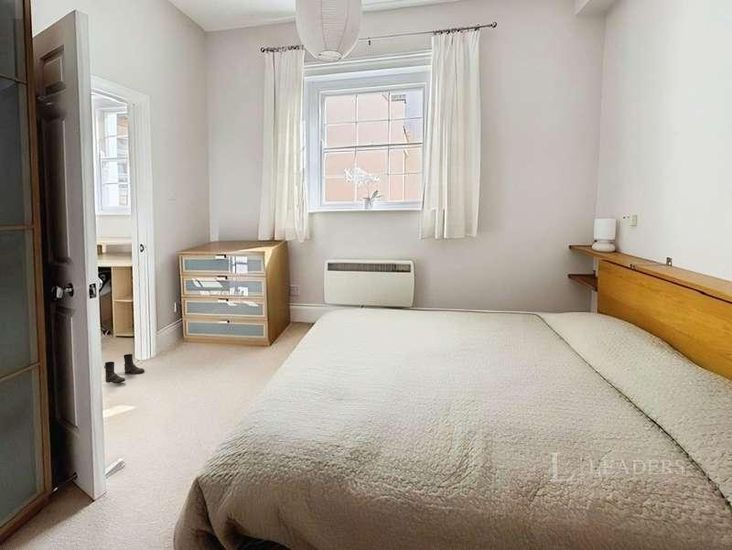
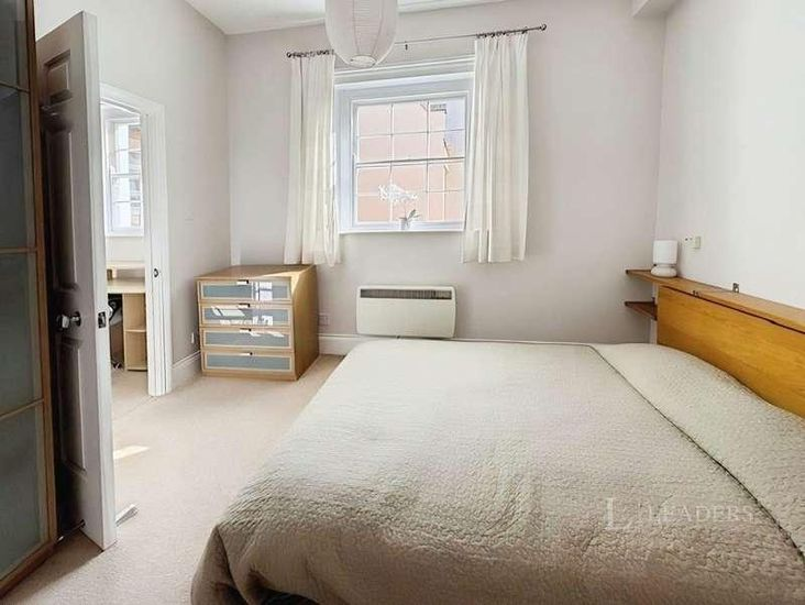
- boots [103,353,146,384]
